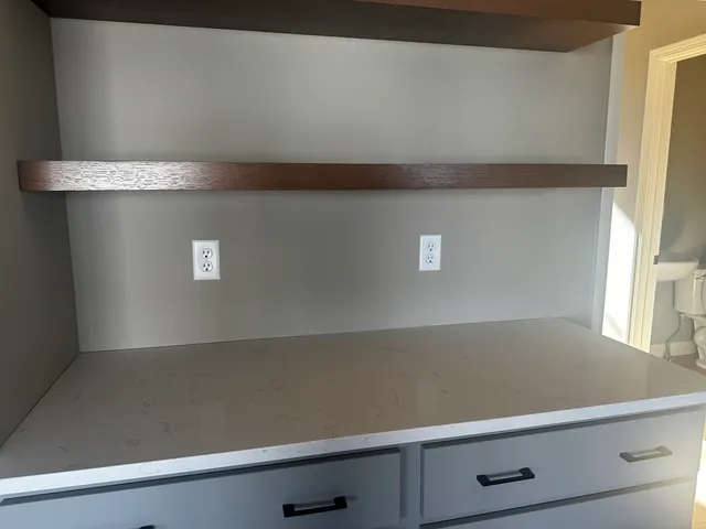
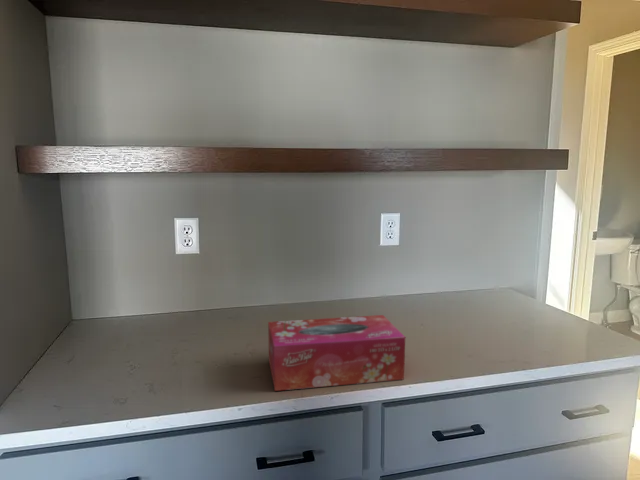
+ tissue box [267,314,406,392]
